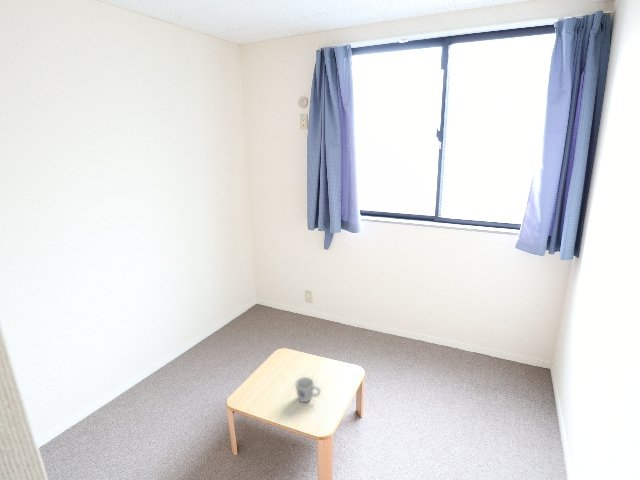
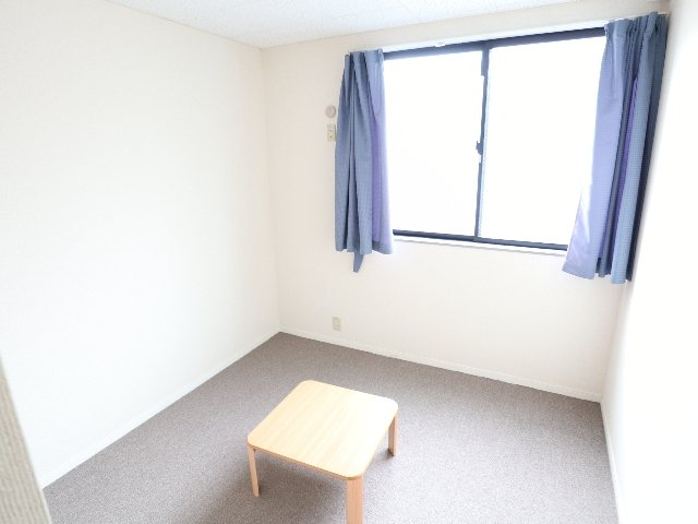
- mug [294,376,321,403]
